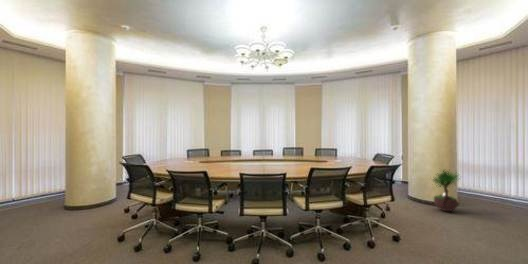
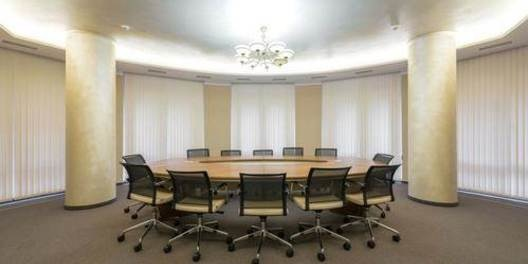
- potted tree [428,165,462,212]
